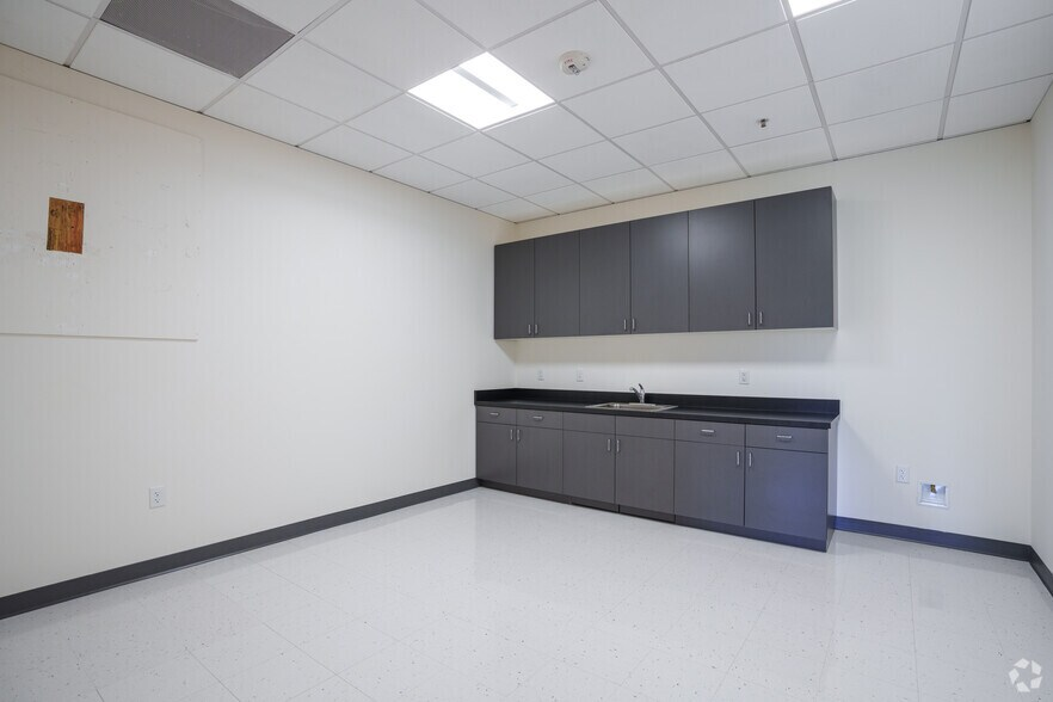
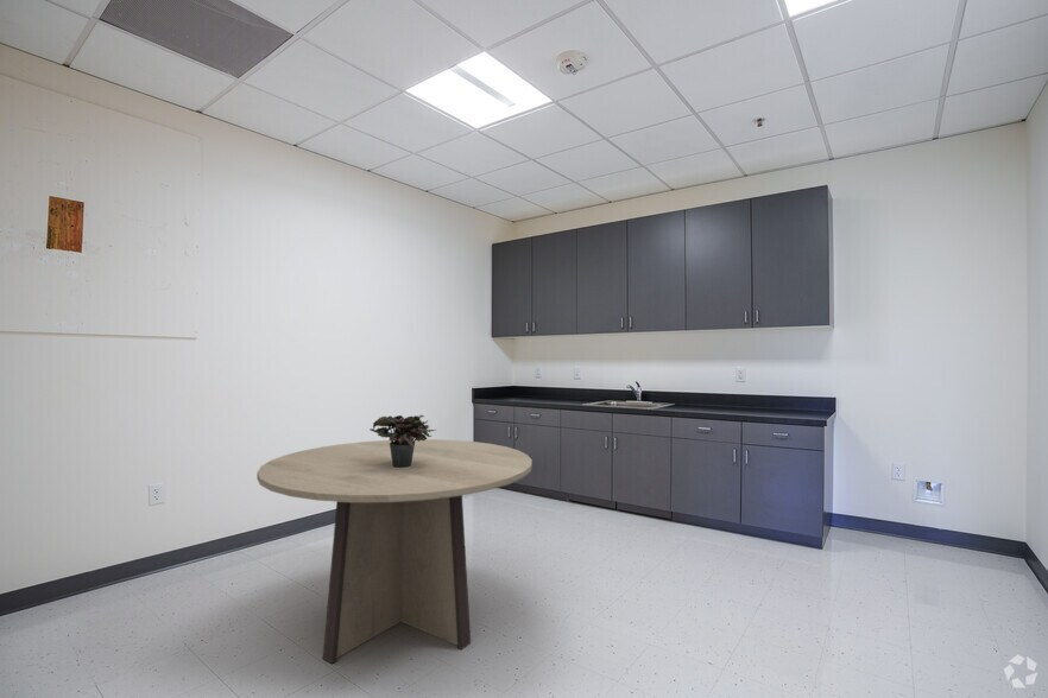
+ dining table [255,438,534,665]
+ potted plant [368,414,437,468]
